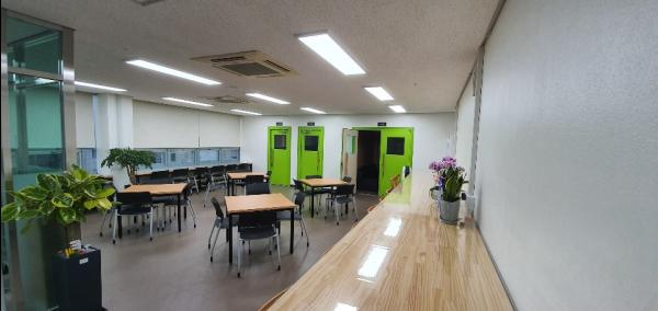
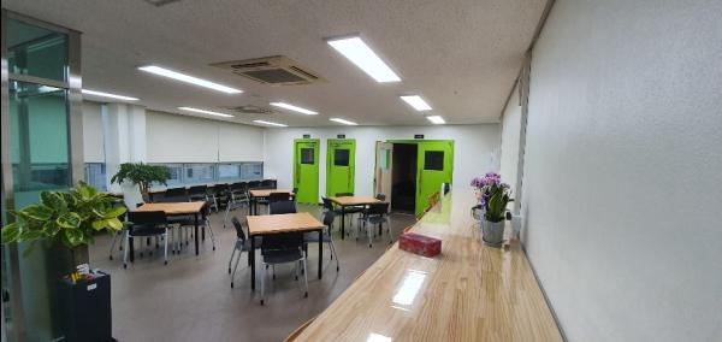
+ tissue box [397,231,443,259]
